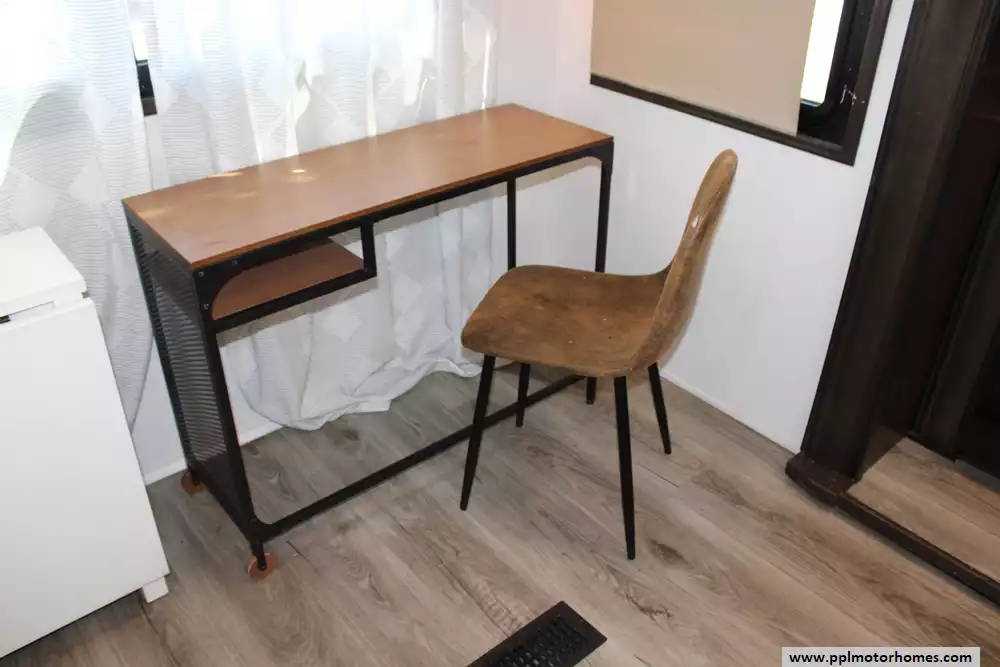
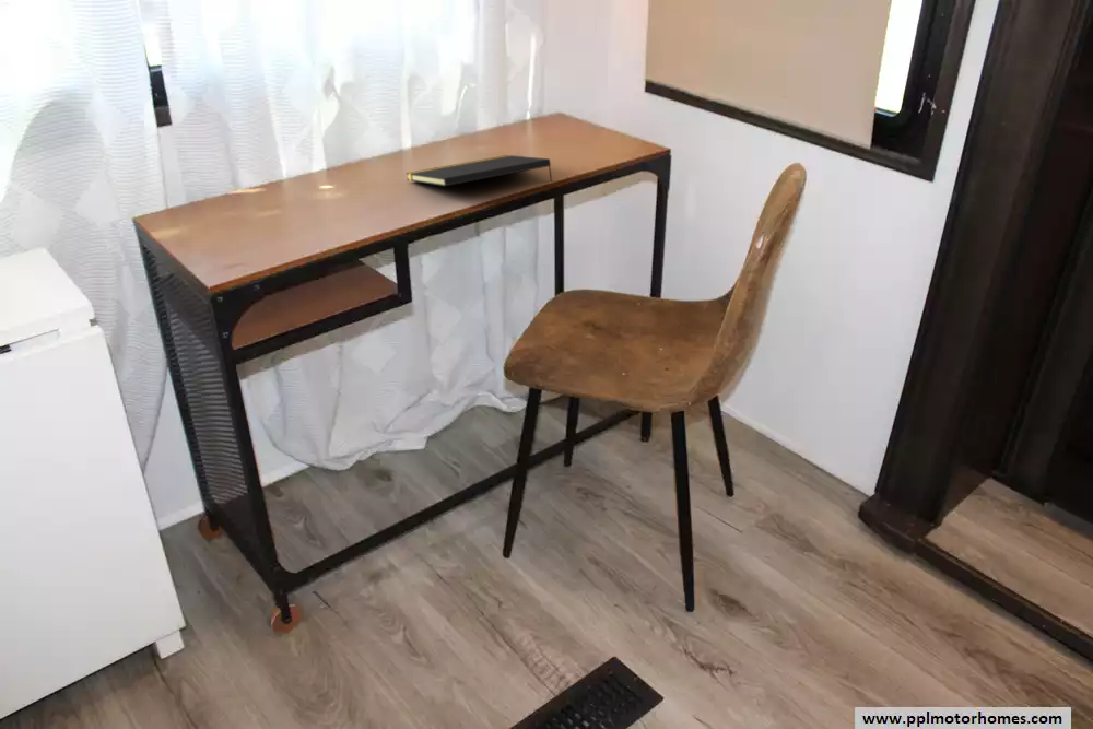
+ notepad [404,154,553,187]
